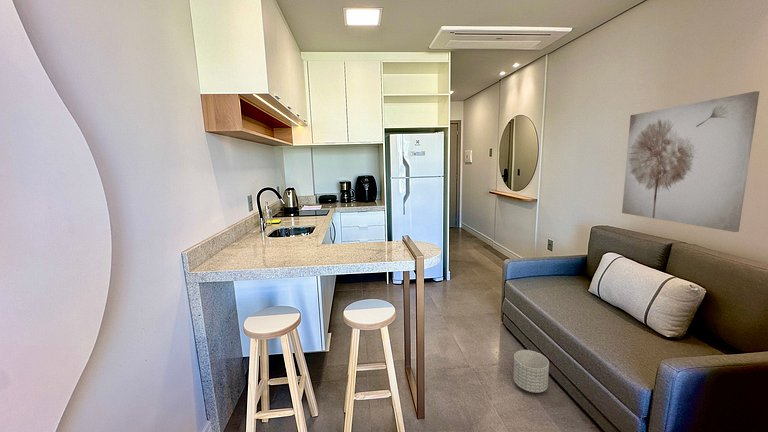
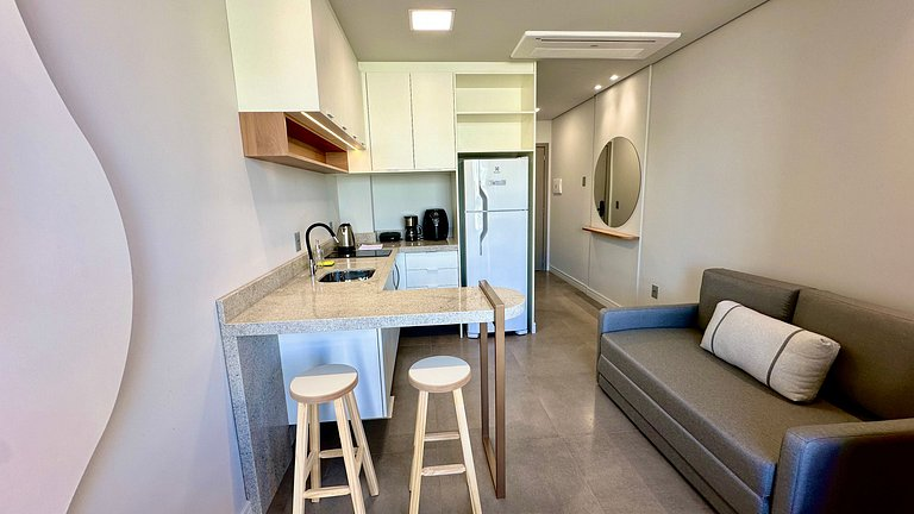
- planter [512,349,550,394]
- wall art [621,90,760,233]
